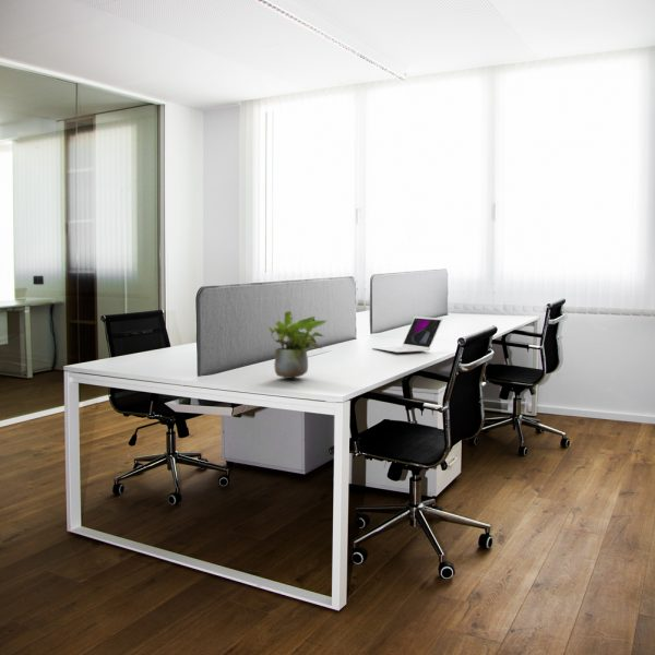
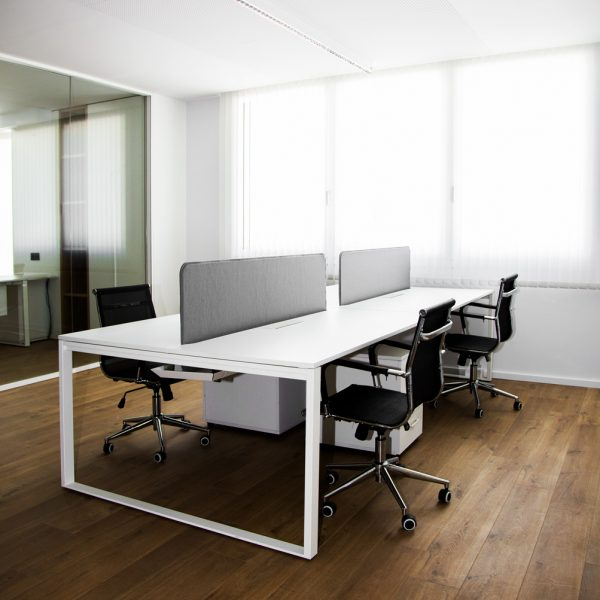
- laptop [371,315,443,354]
- potted plant [267,310,329,380]
